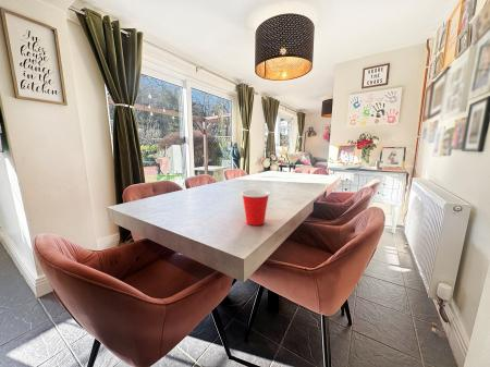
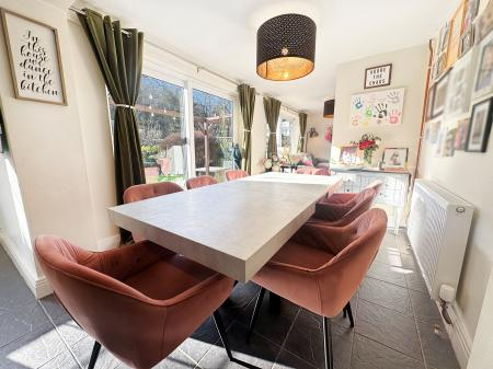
- cup [240,188,271,227]
